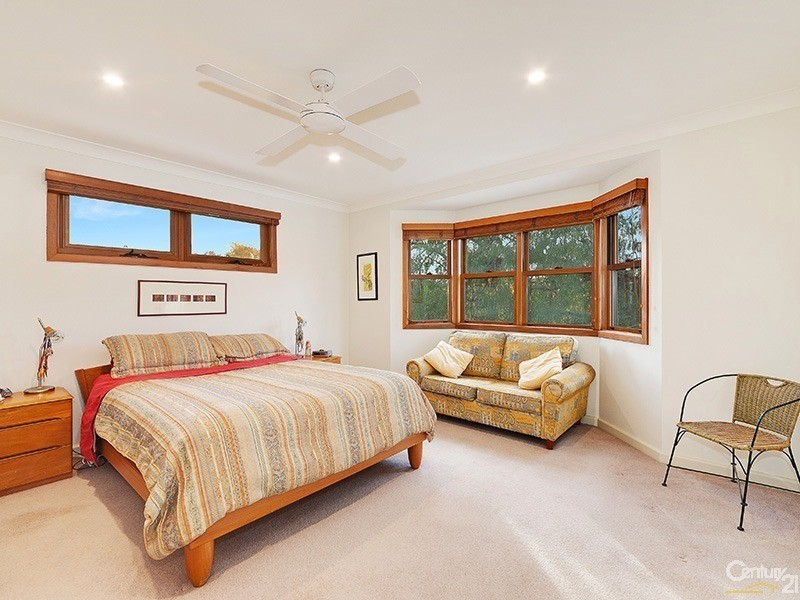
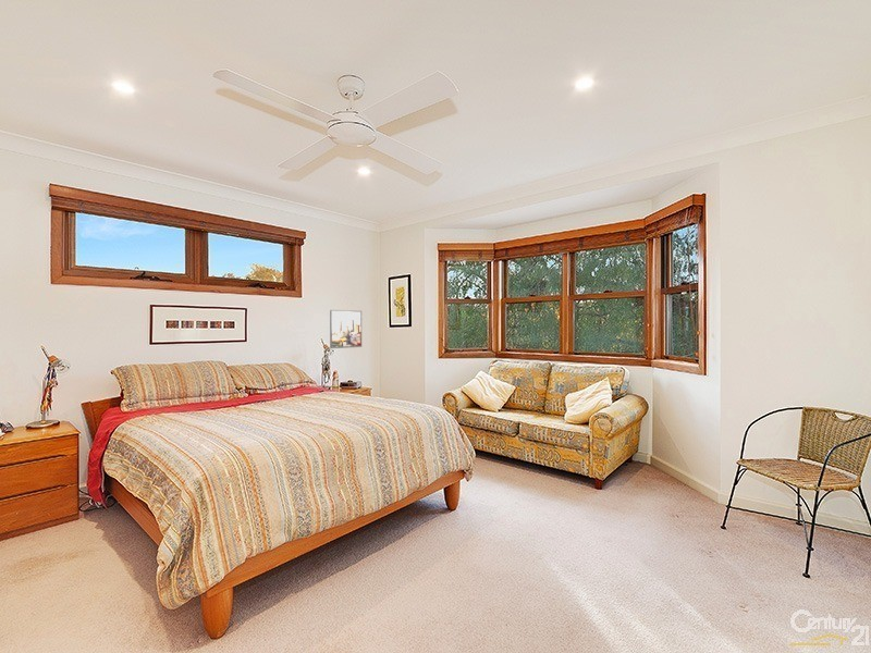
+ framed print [329,309,363,349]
